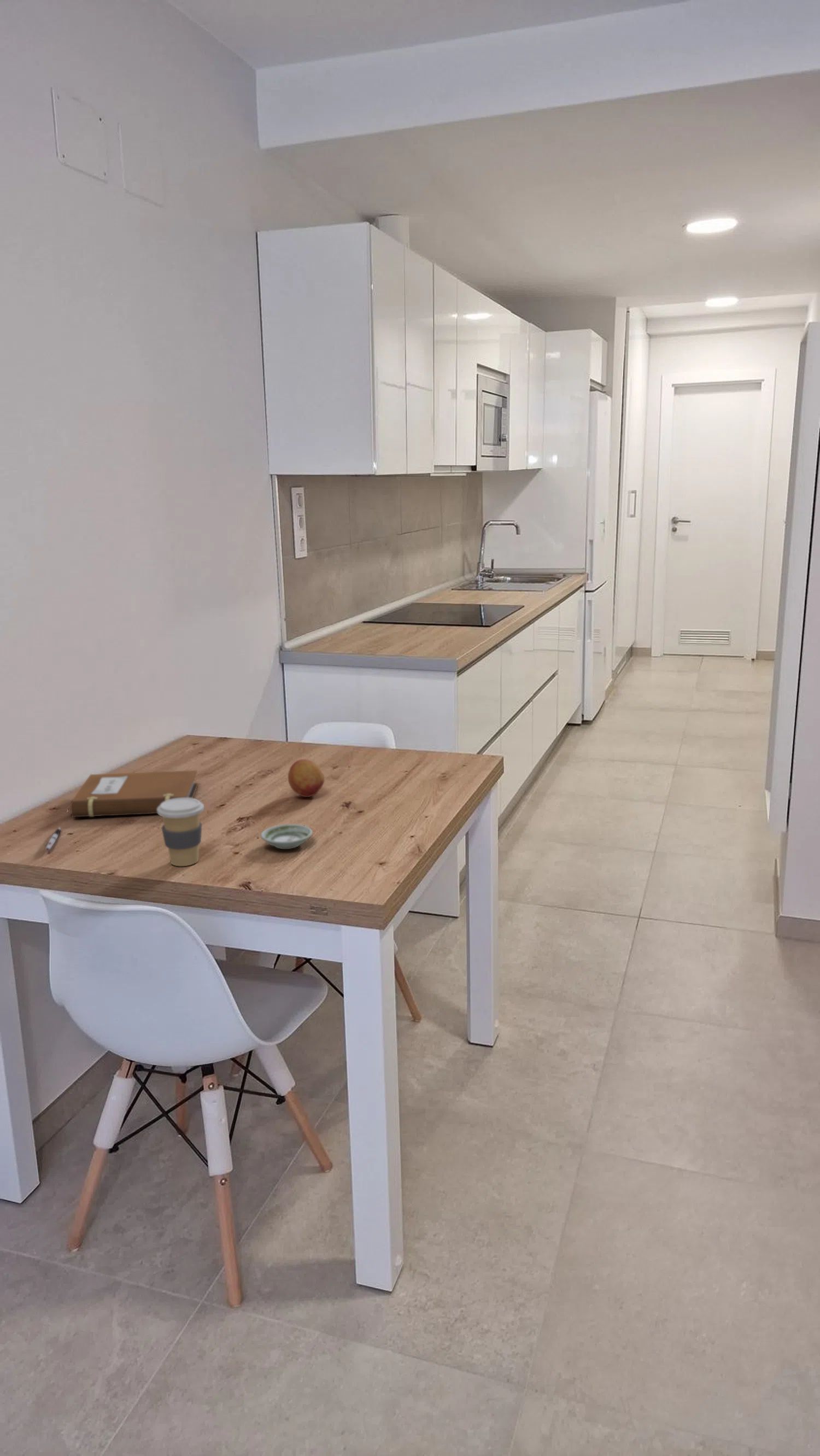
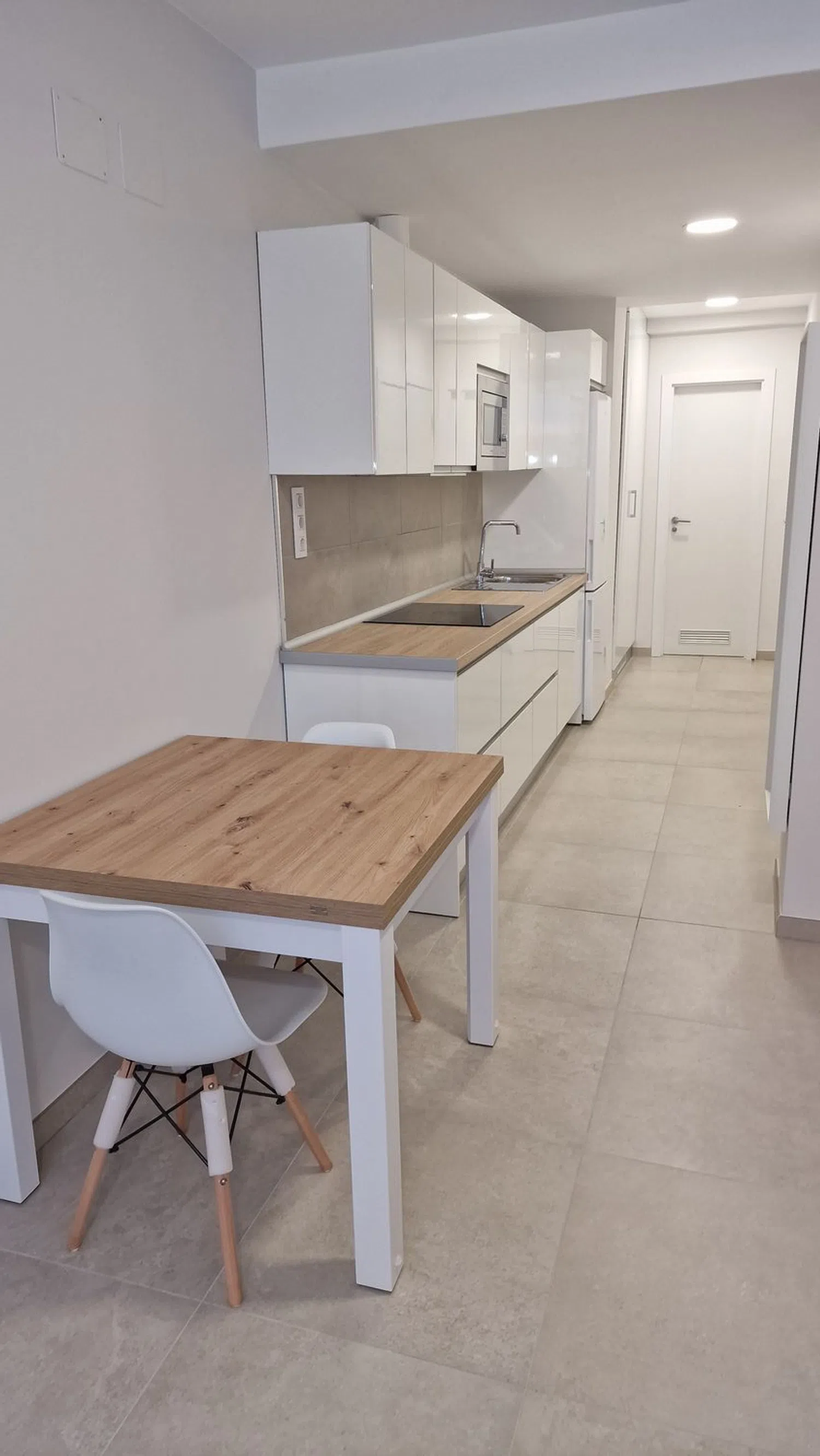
- saucer [260,823,313,850]
- notebook [68,770,198,818]
- coffee cup [157,798,204,867]
- pen [45,827,61,852]
- fruit [288,759,325,798]
